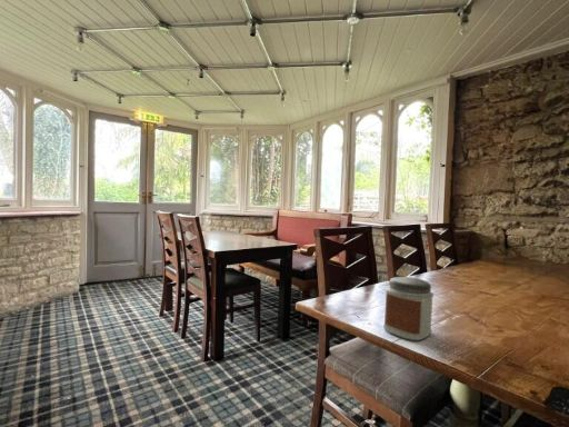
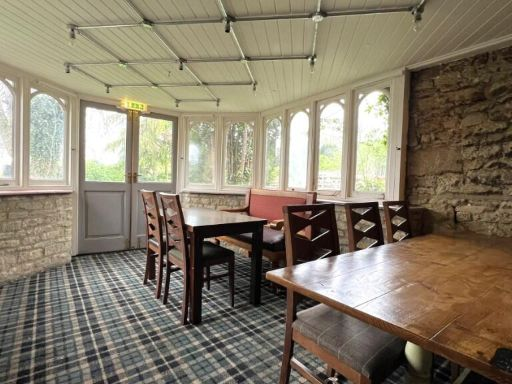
- jar [382,276,435,341]
